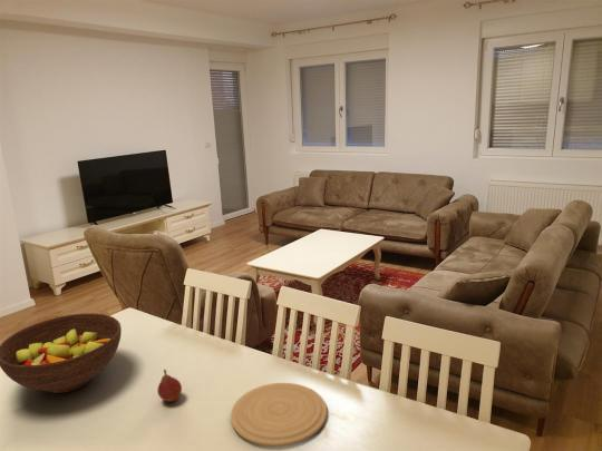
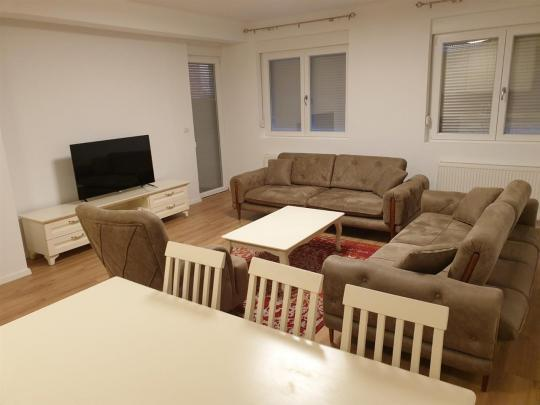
- plate [230,382,328,448]
- fruit [156,369,183,403]
- fruit bowl [0,312,123,394]
